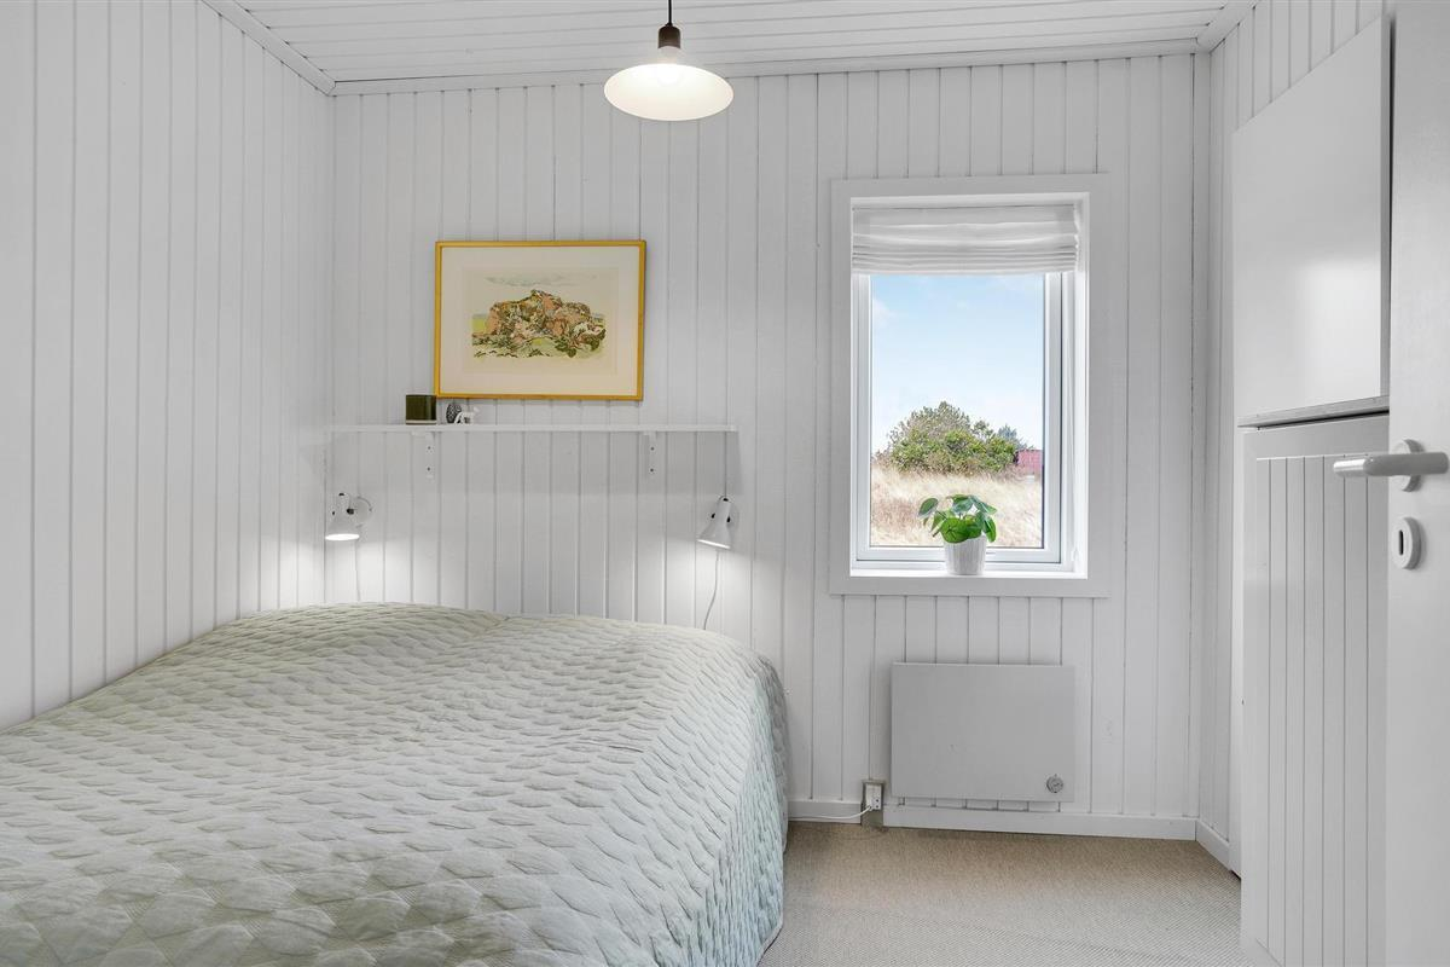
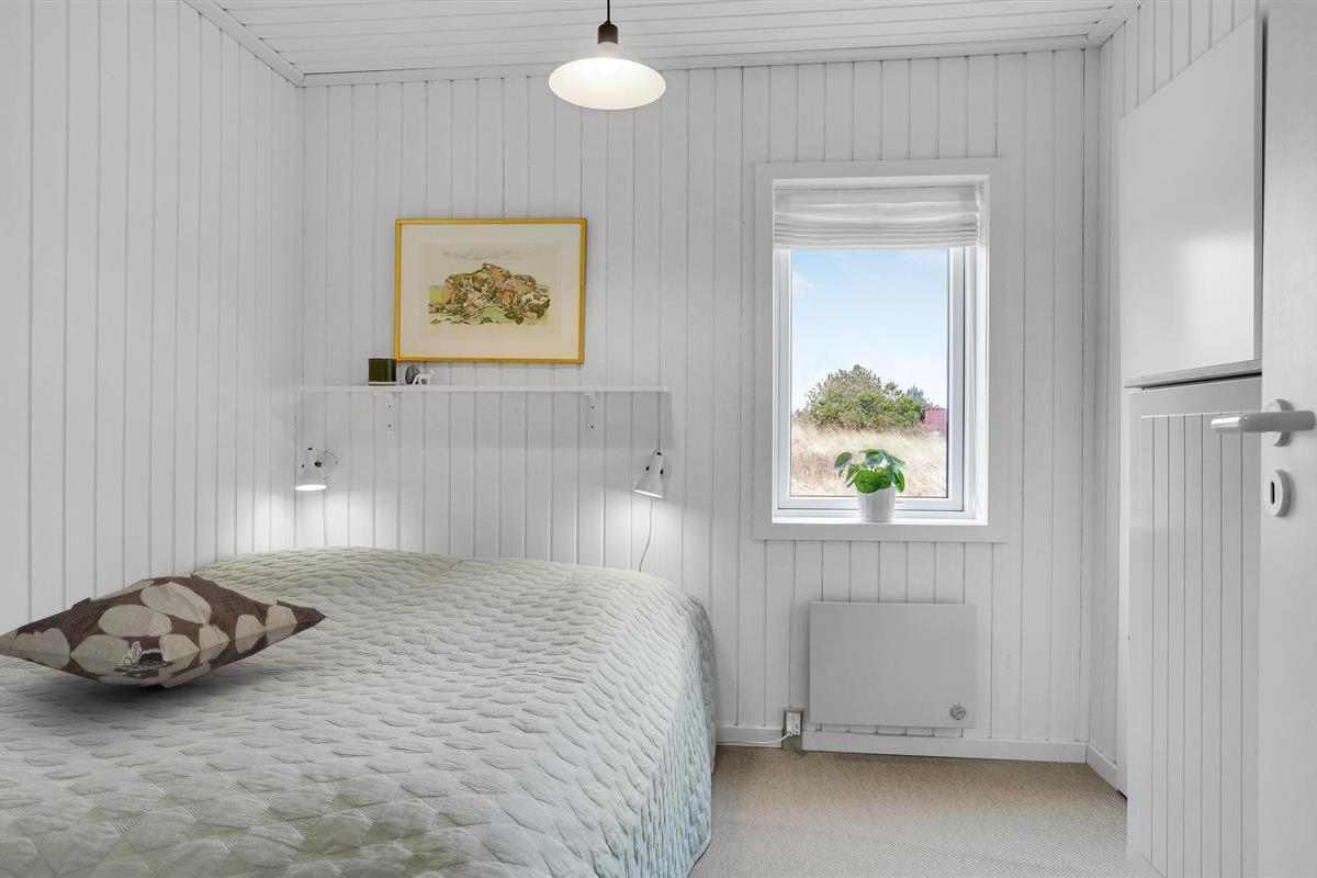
+ decorative pillow [0,572,329,689]
